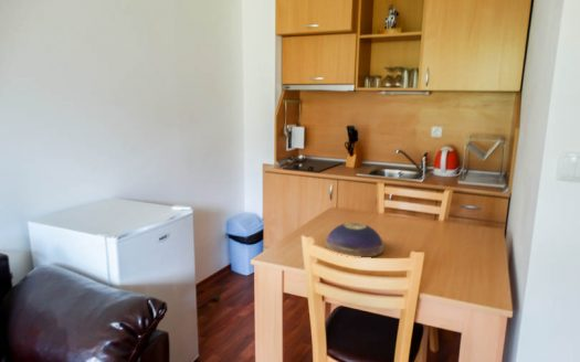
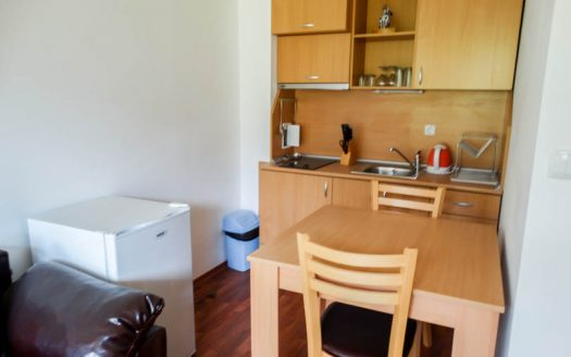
- decorative bowl [324,221,384,258]
